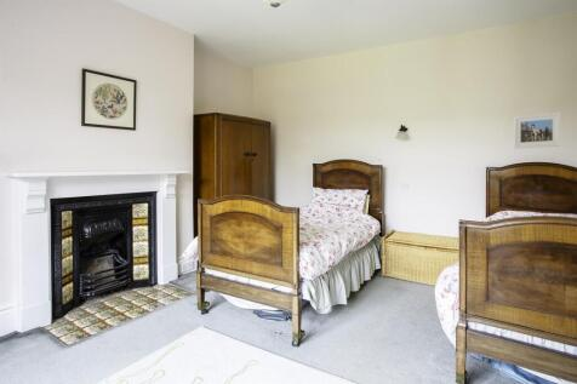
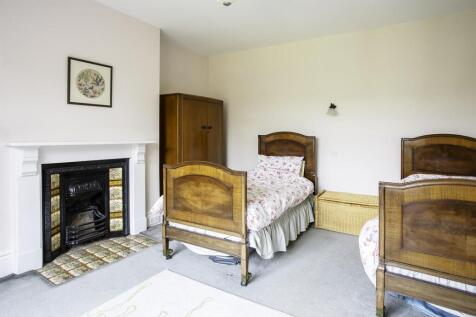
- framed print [513,111,561,150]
